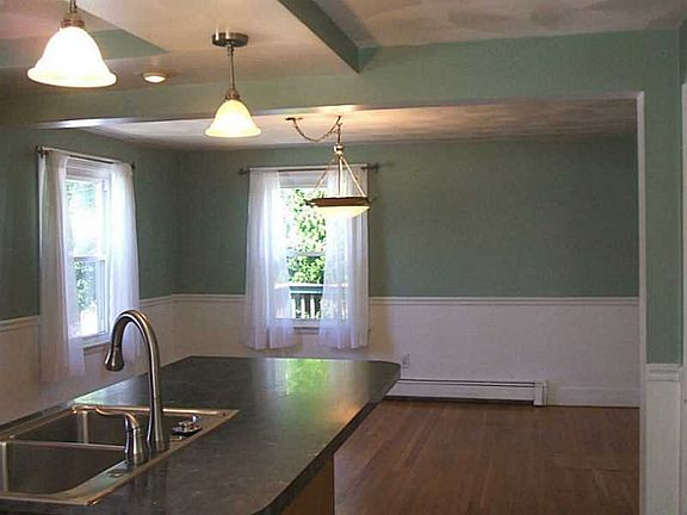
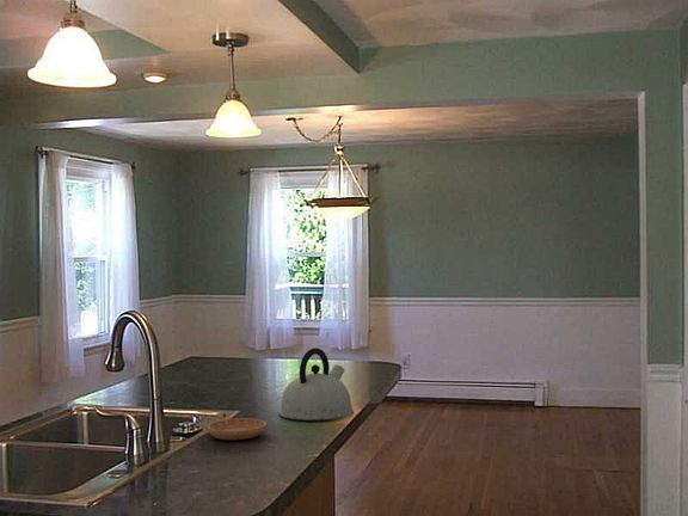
+ saucer [205,417,268,441]
+ kettle [277,346,355,422]
